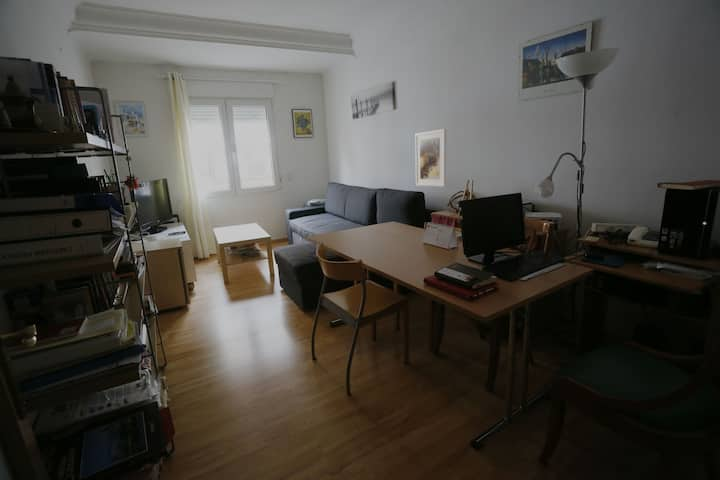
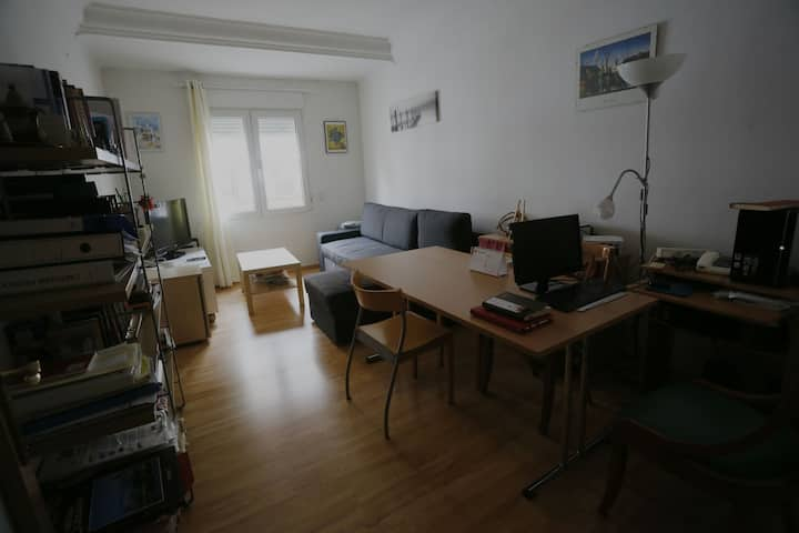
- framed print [414,128,447,188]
